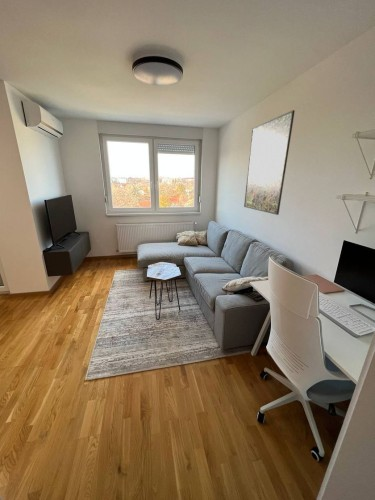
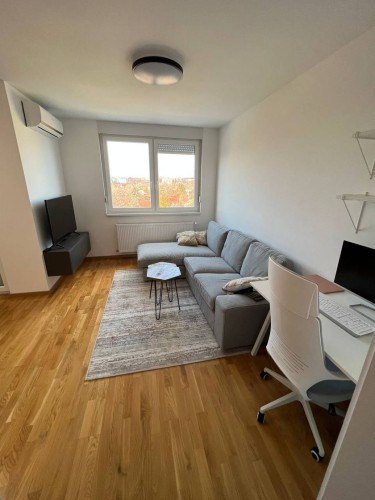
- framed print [243,109,296,216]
